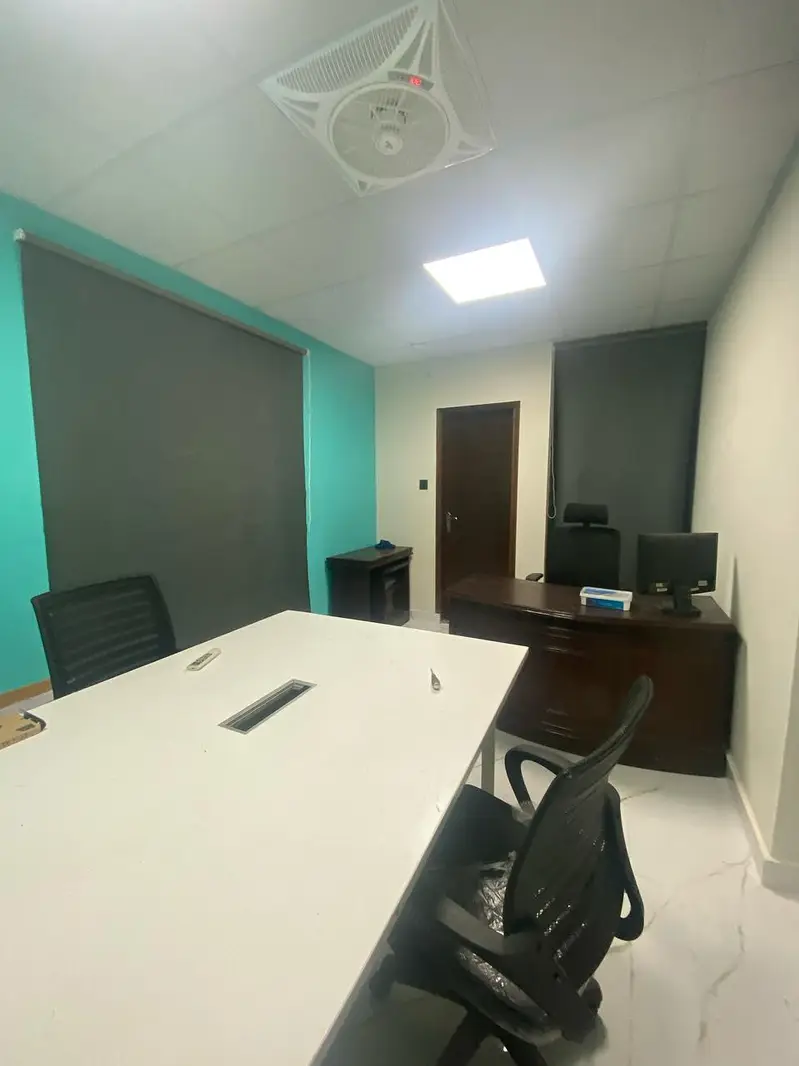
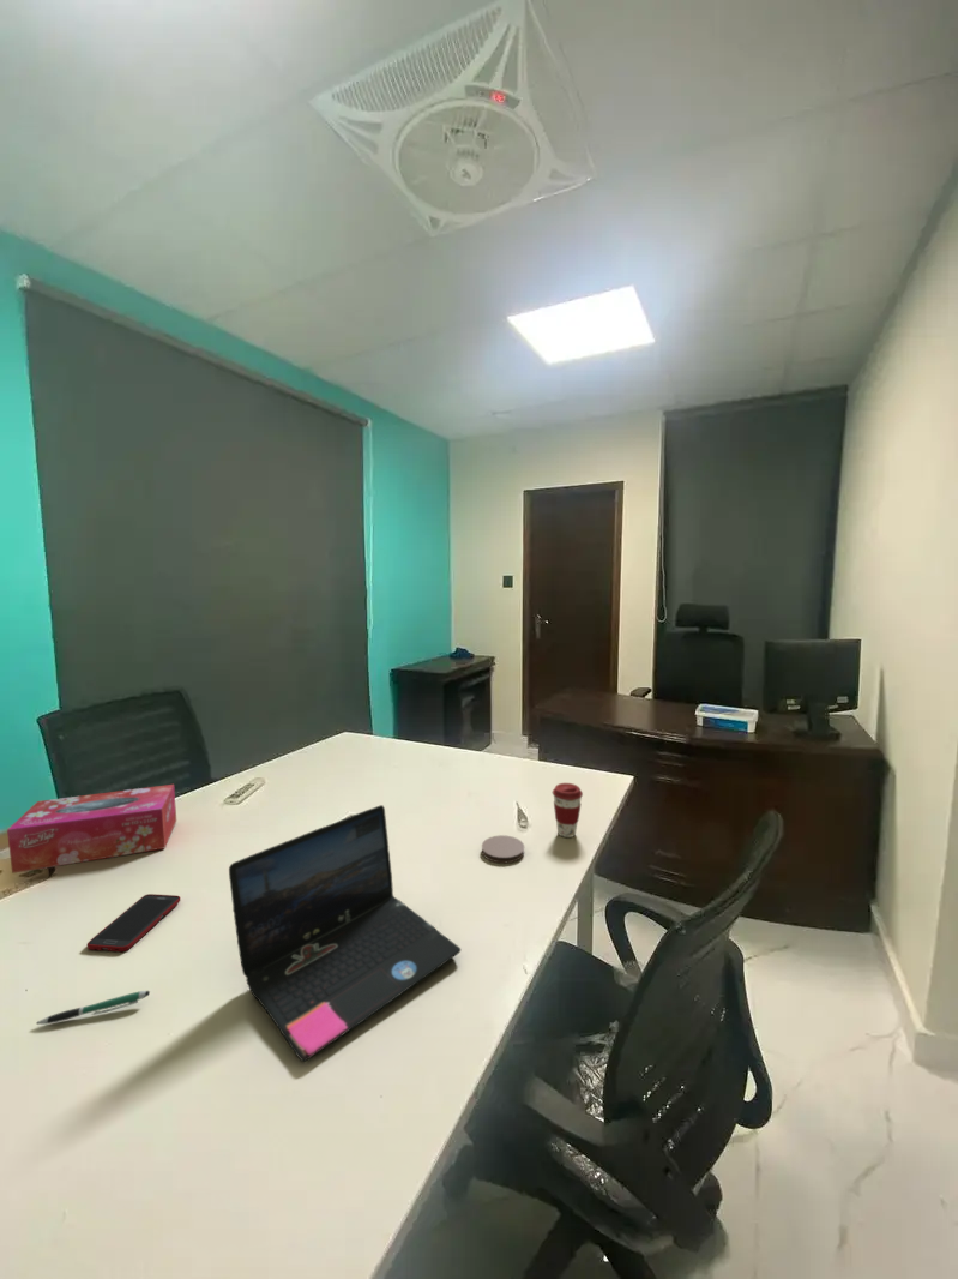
+ tissue box [6,783,177,875]
+ pen [36,990,151,1026]
+ coaster [481,834,525,865]
+ laptop [228,804,462,1062]
+ coffee cup [552,782,584,839]
+ cell phone [86,893,181,953]
